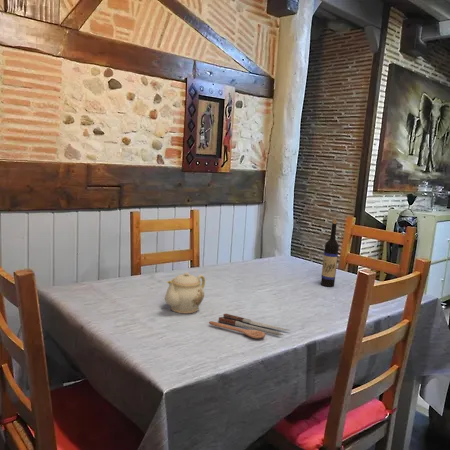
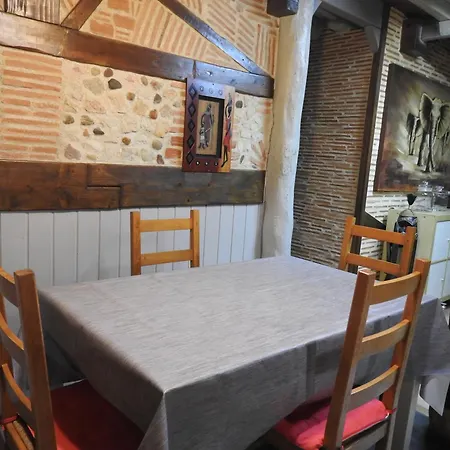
- spoon [208,313,292,339]
- teapot [164,271,206,314]
- wine bottle [320,218,340,288]
